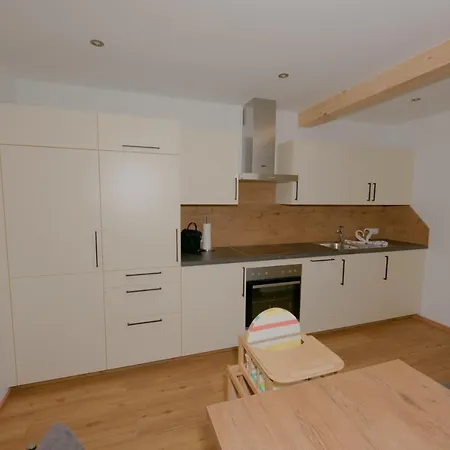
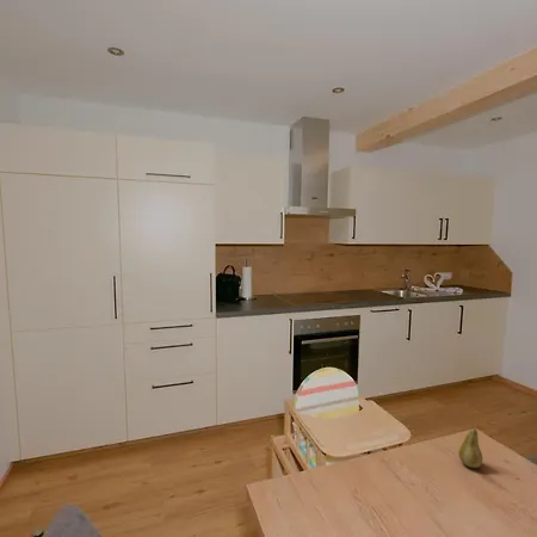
+ fruit [457,427,483,469]
